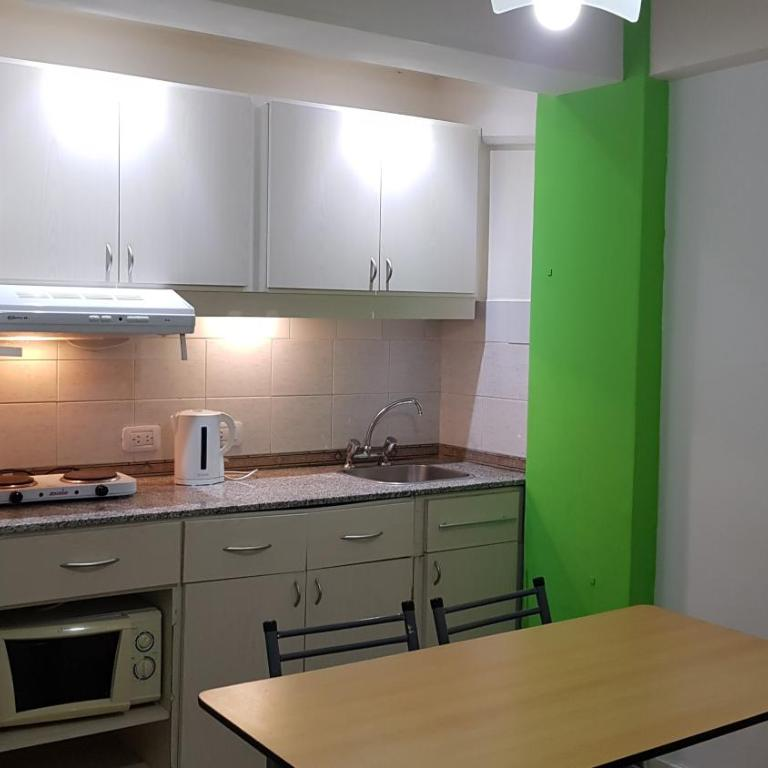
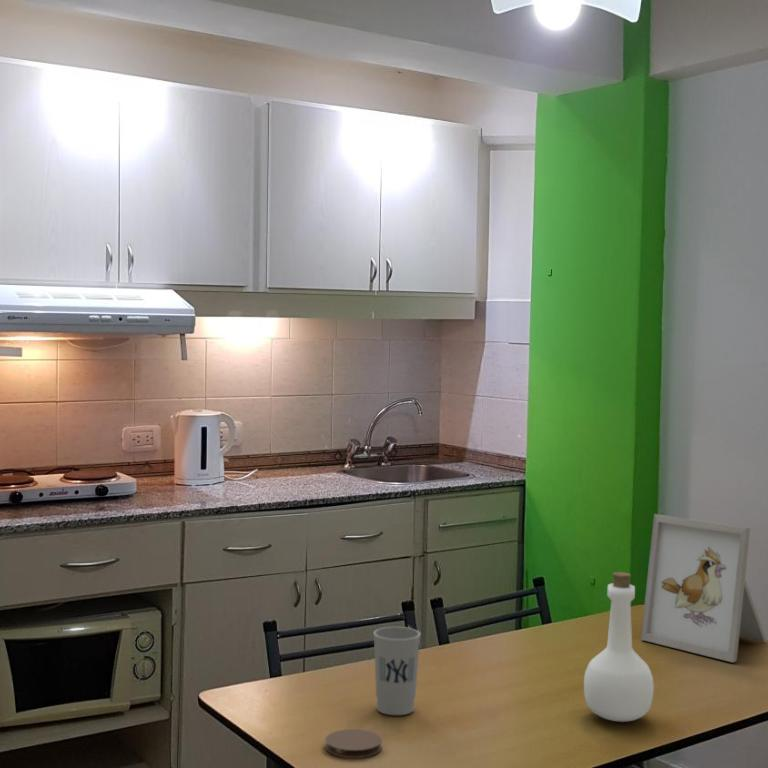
+ bottle [583,571,655,723]
+ coaster [324,728,383,759]
+ picture frame [640,513,768,663]
+ cup [373,626,422,716]
